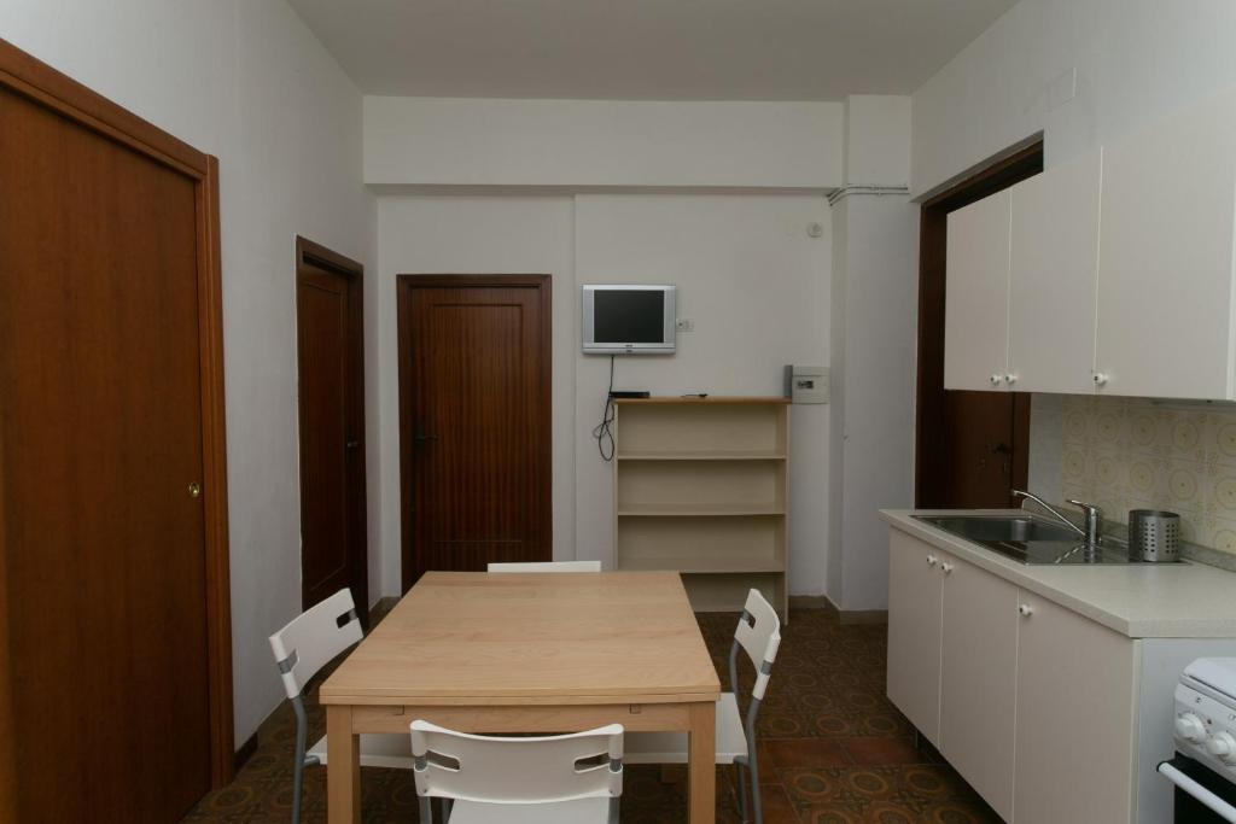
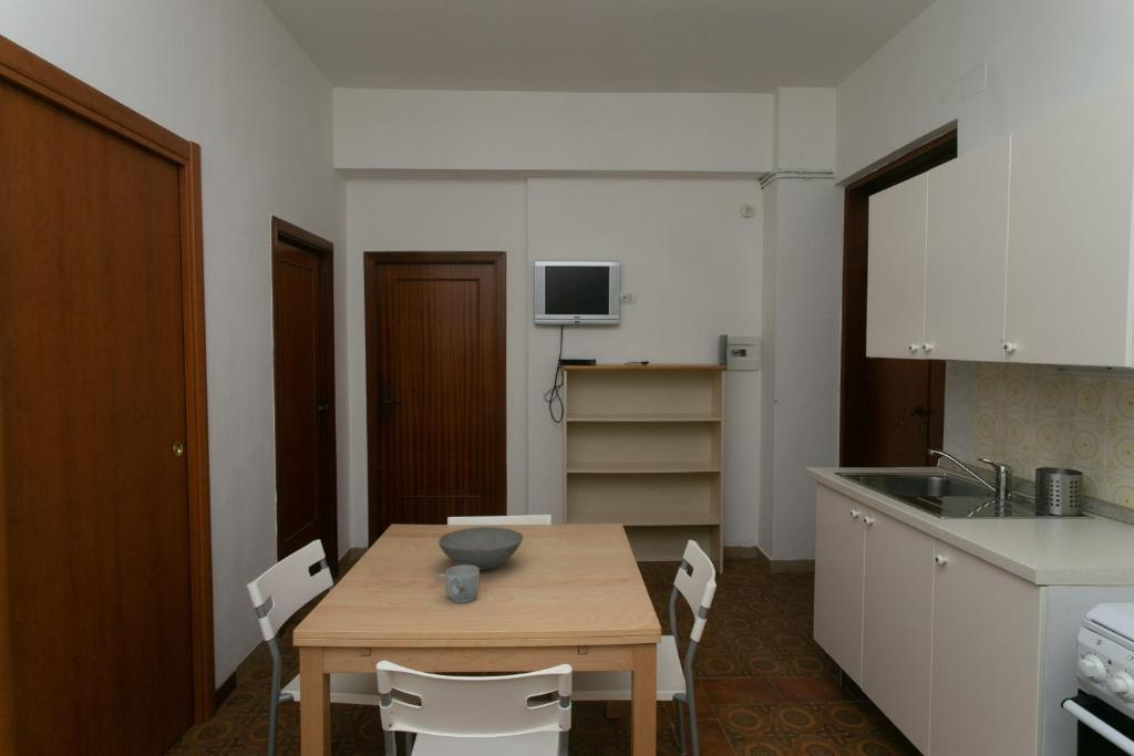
+ bowl [437,526,525,571]
+ mug [435,565,481,603]
